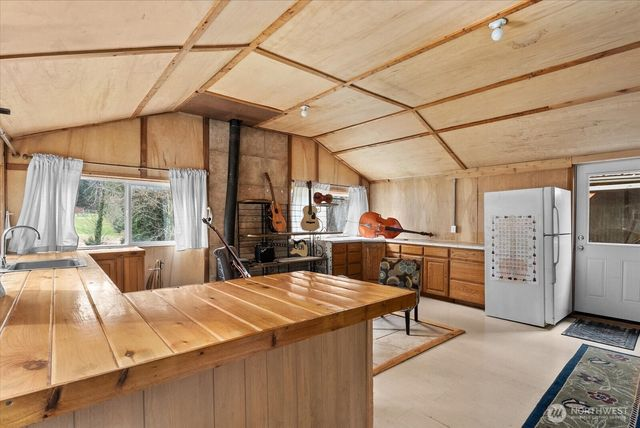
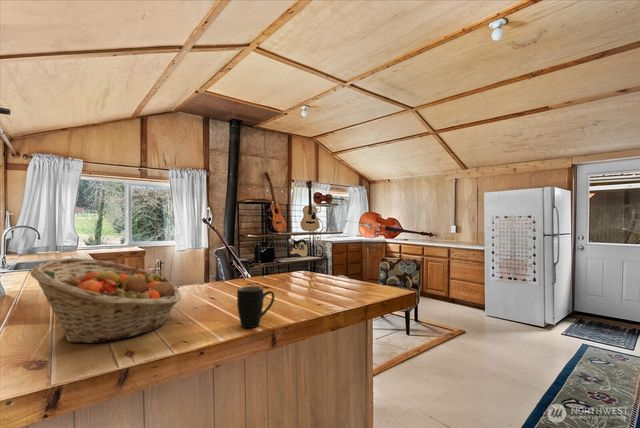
+ mug [236,285,275,329]
+ fruit basket [29,257,182,344]
